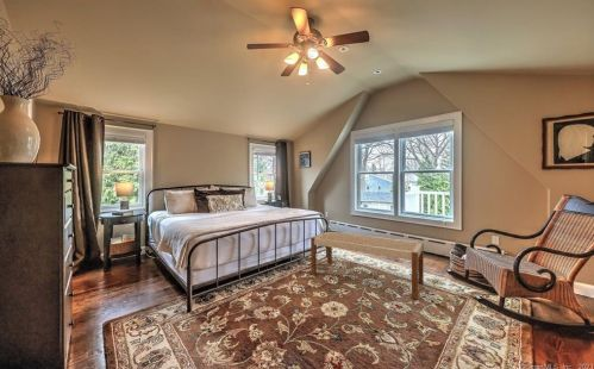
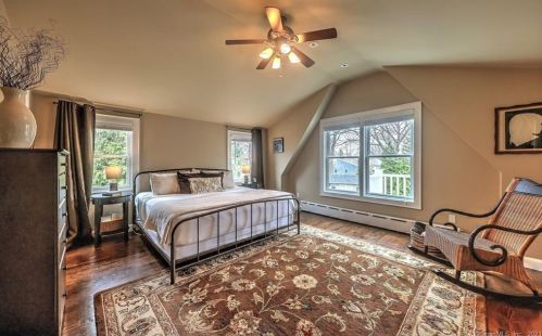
- bench [309,230,425,301]
